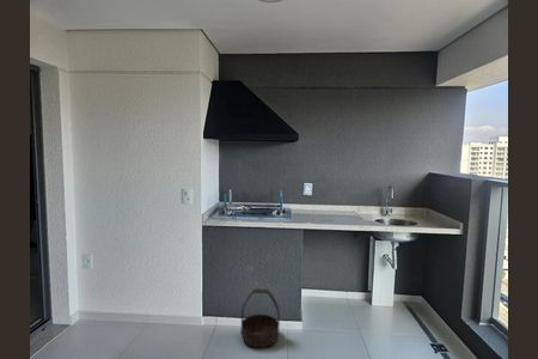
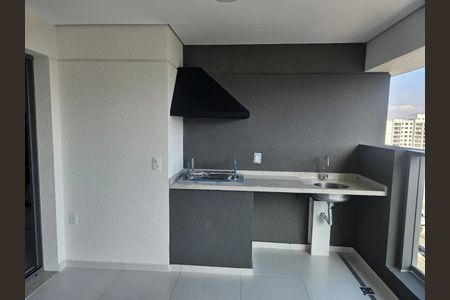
- basket [240,287,281,348]
